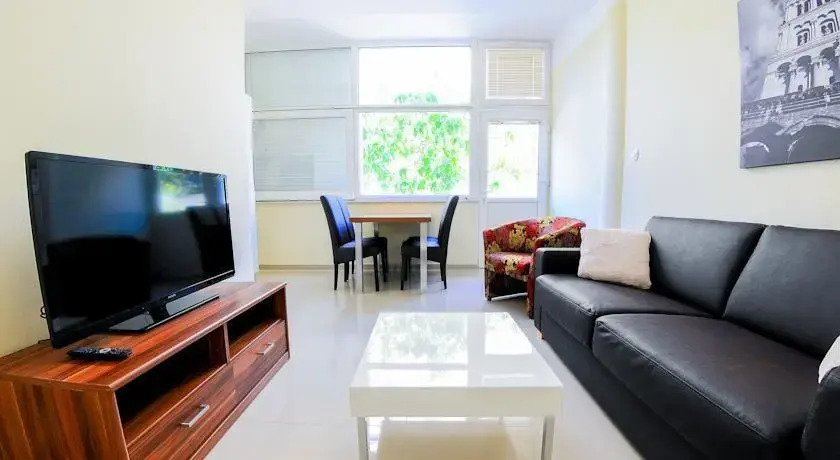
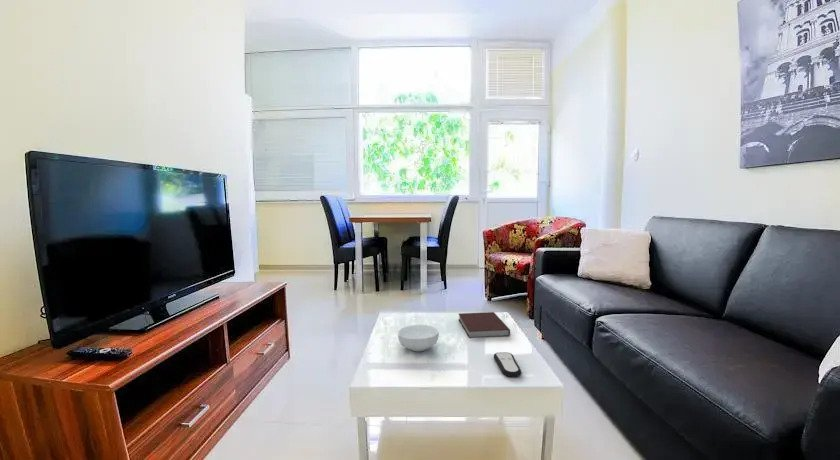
+ remote control [493,351,522,378]
+ notebook [457,311,511,339]
+ cereal bowl [397,324,440,352]
